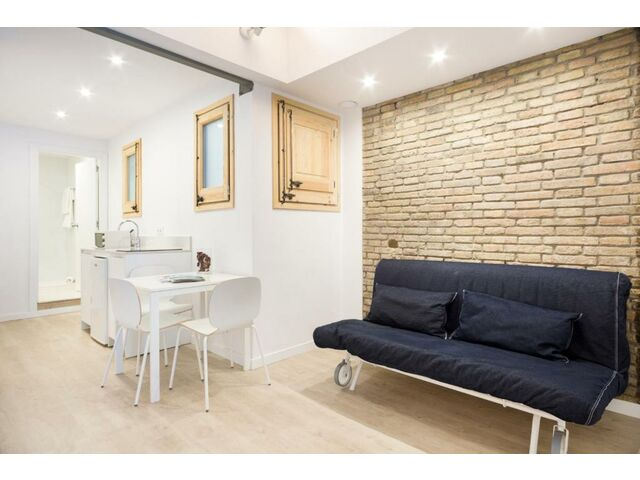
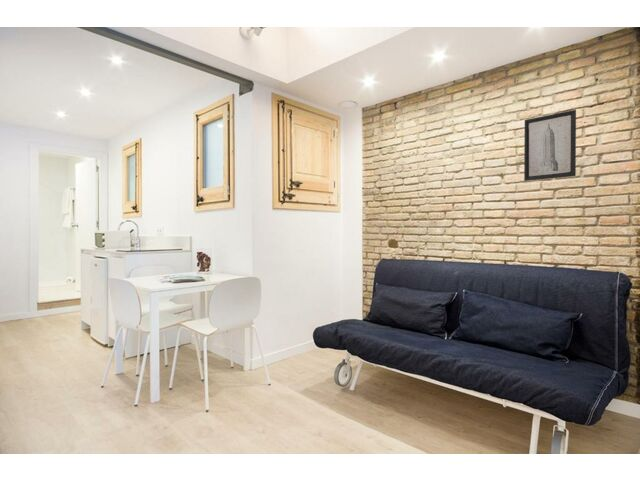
+ wall art [523,109,577,182]
